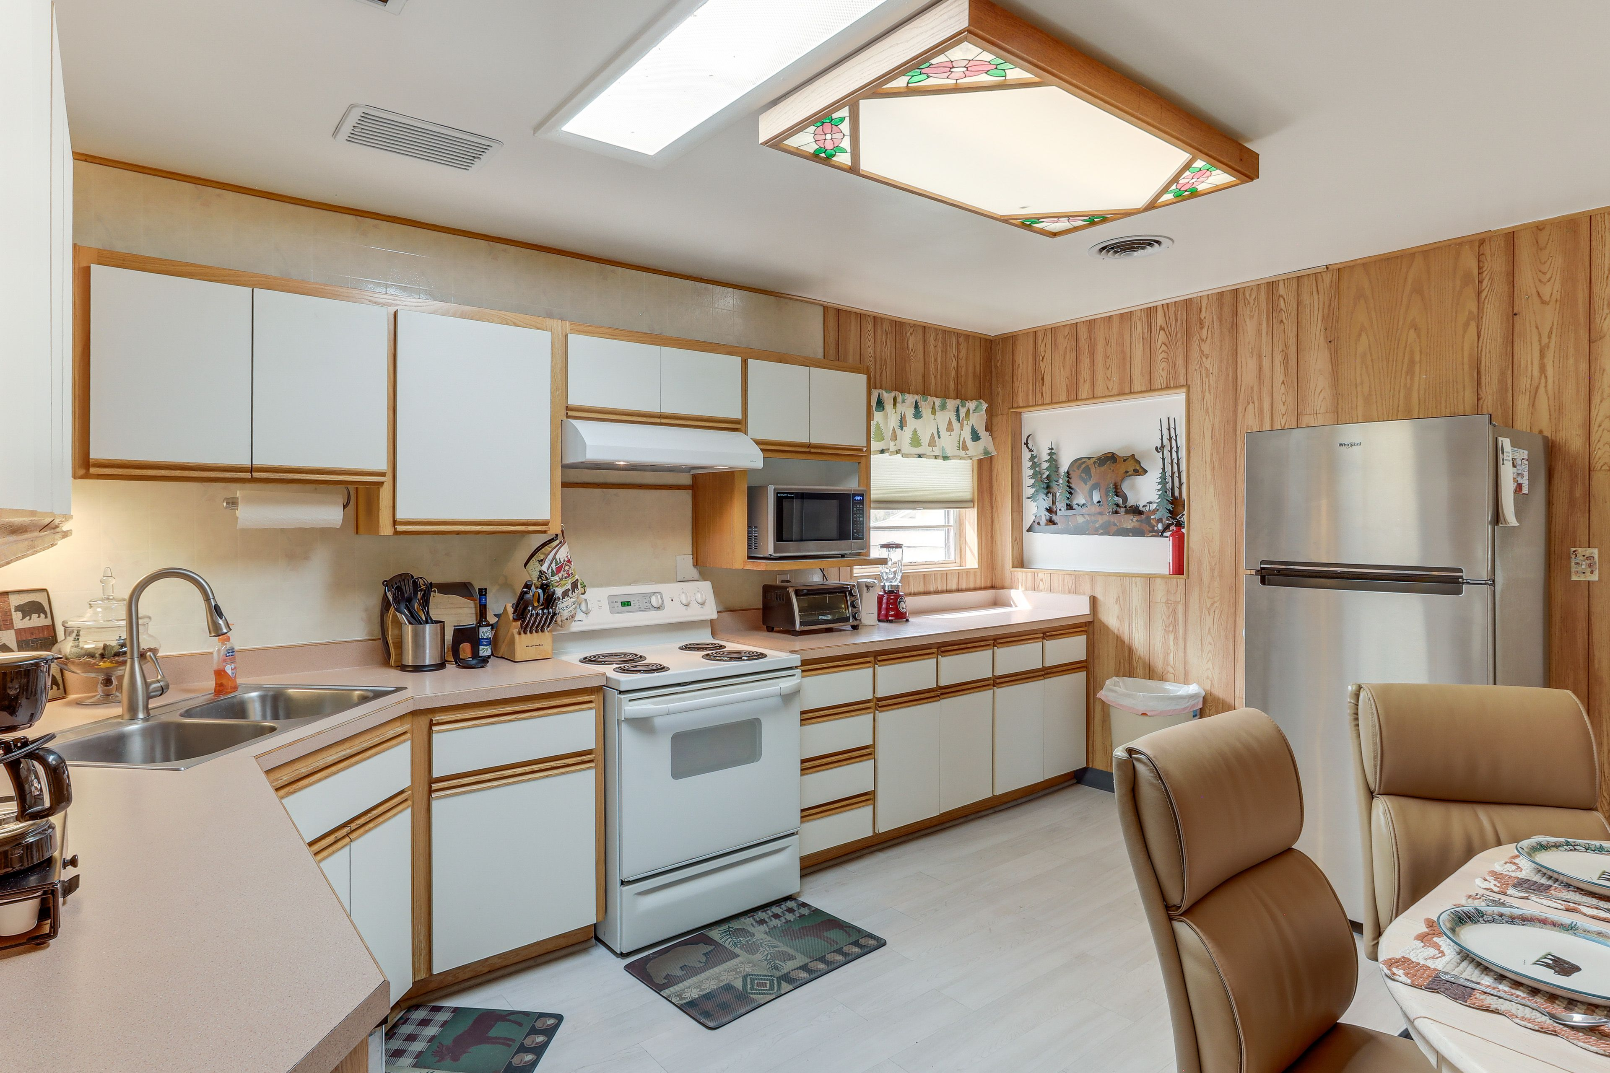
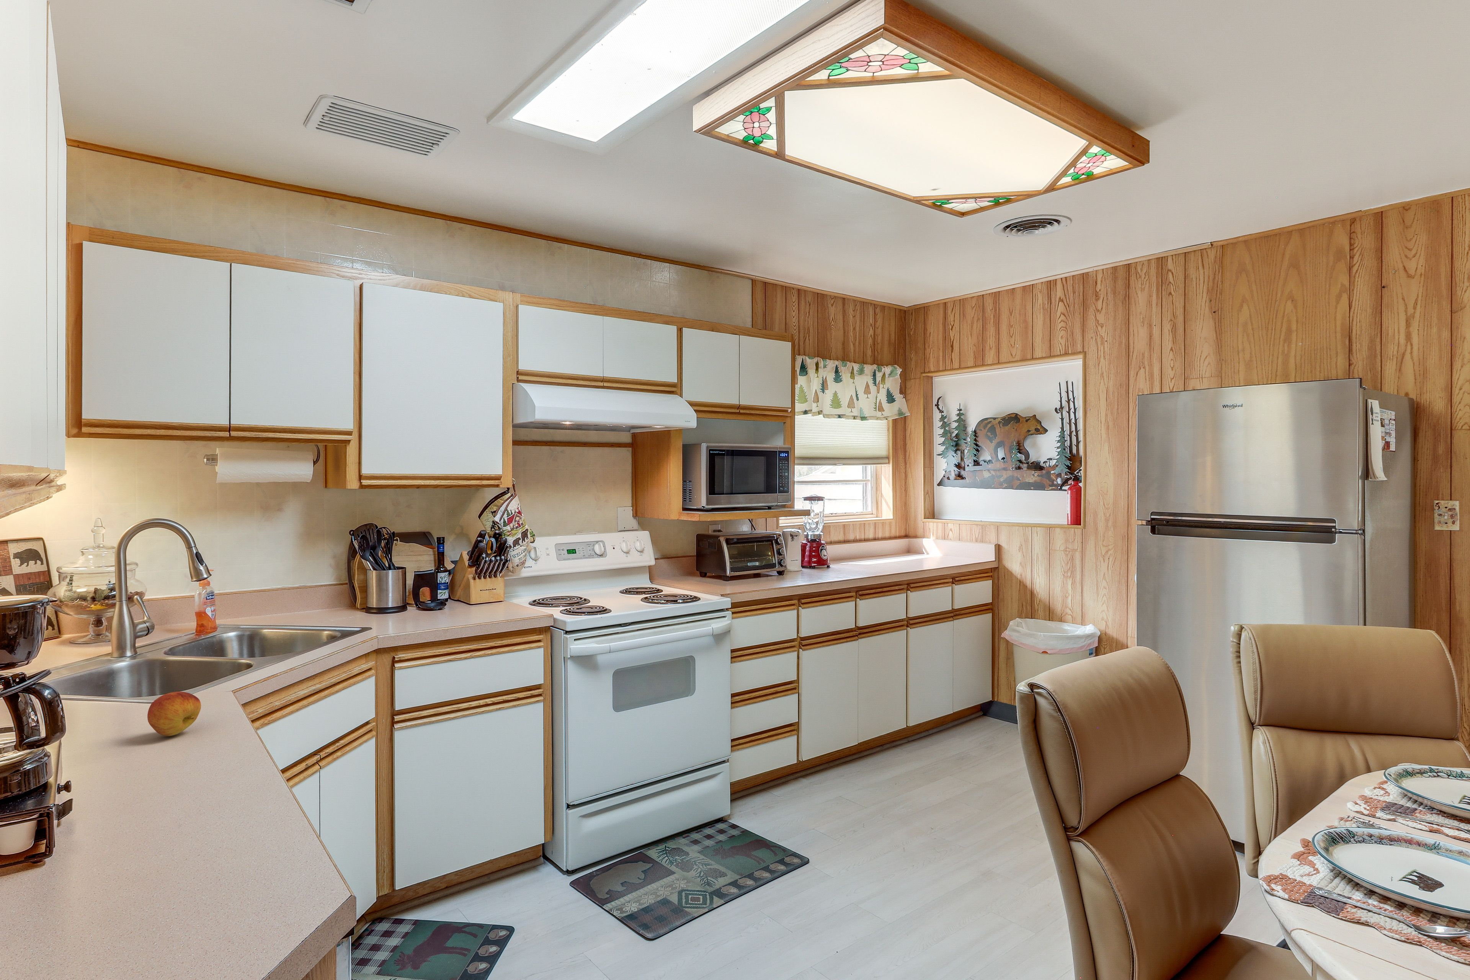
+ fruit [147,691,201,736]
